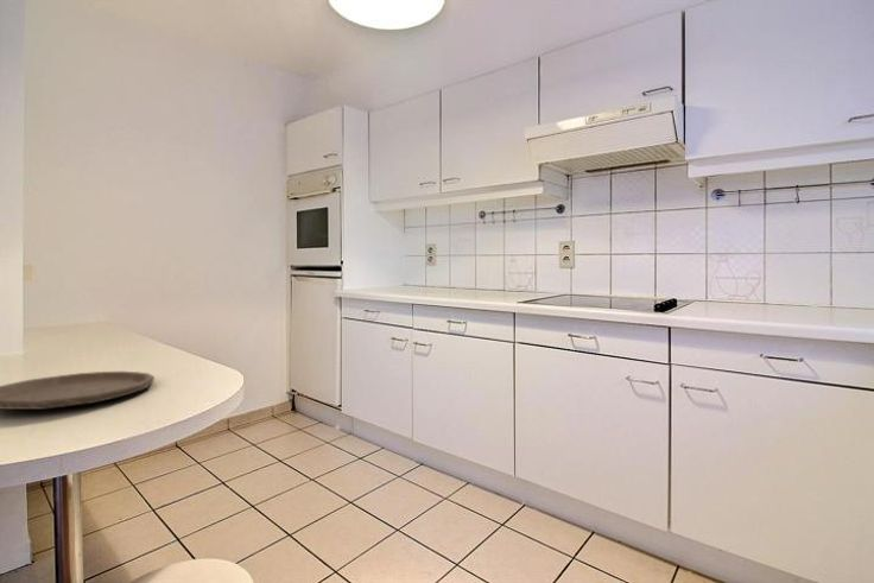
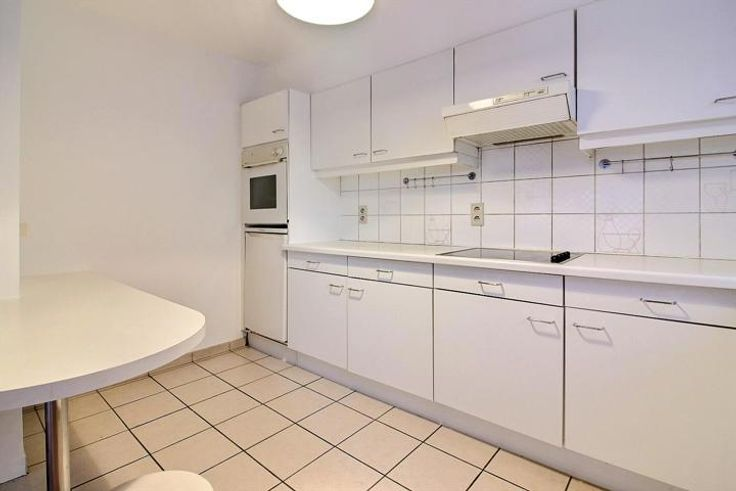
- plate [0,370,156,411]
